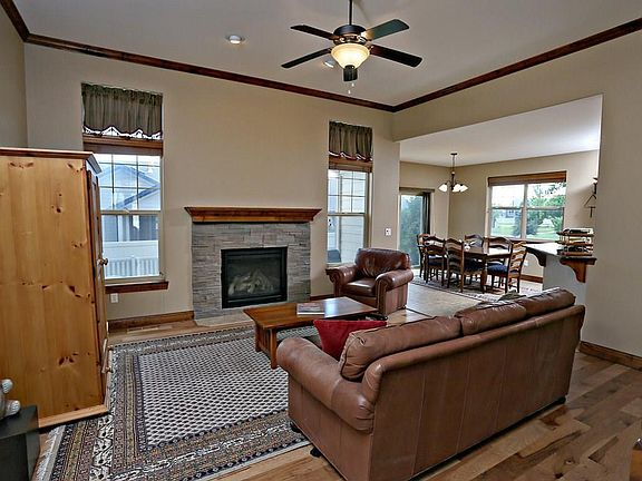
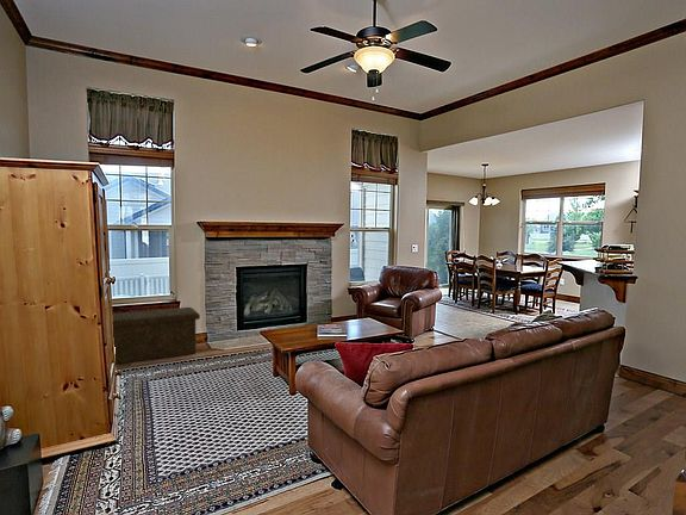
+ storage bench [112,306,201,366]
